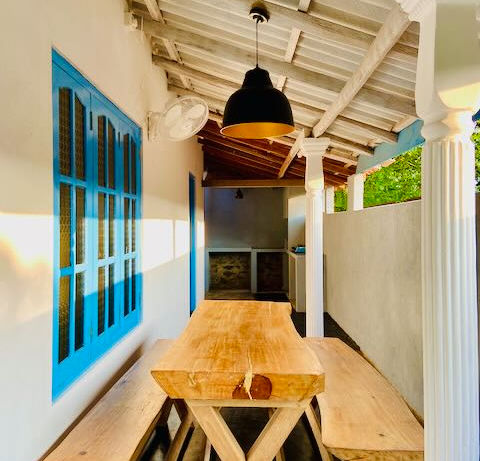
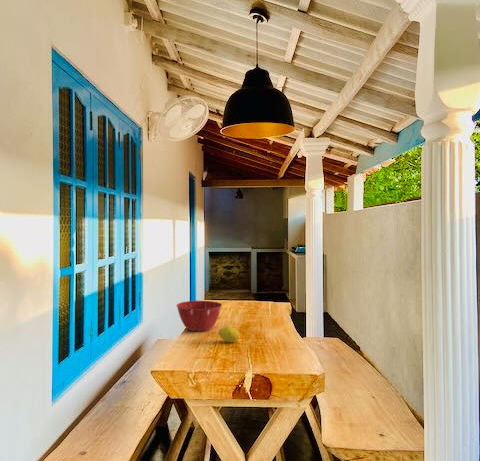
+ fruit [217,325,240,343]
+ mixing bowl [176,300,223,332]
